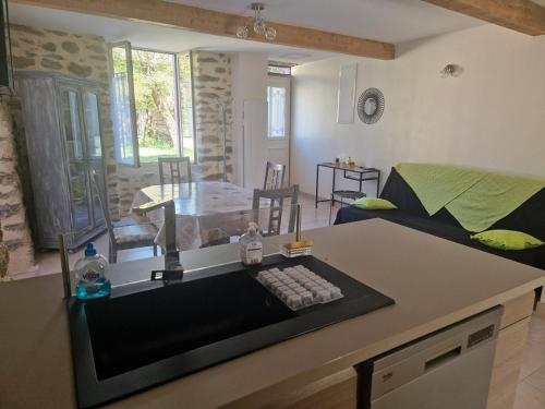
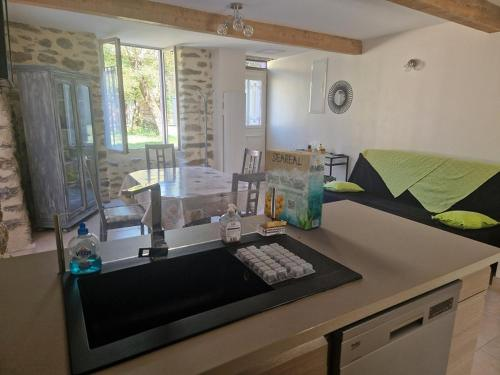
+ cereal box [264,148,326,231]
